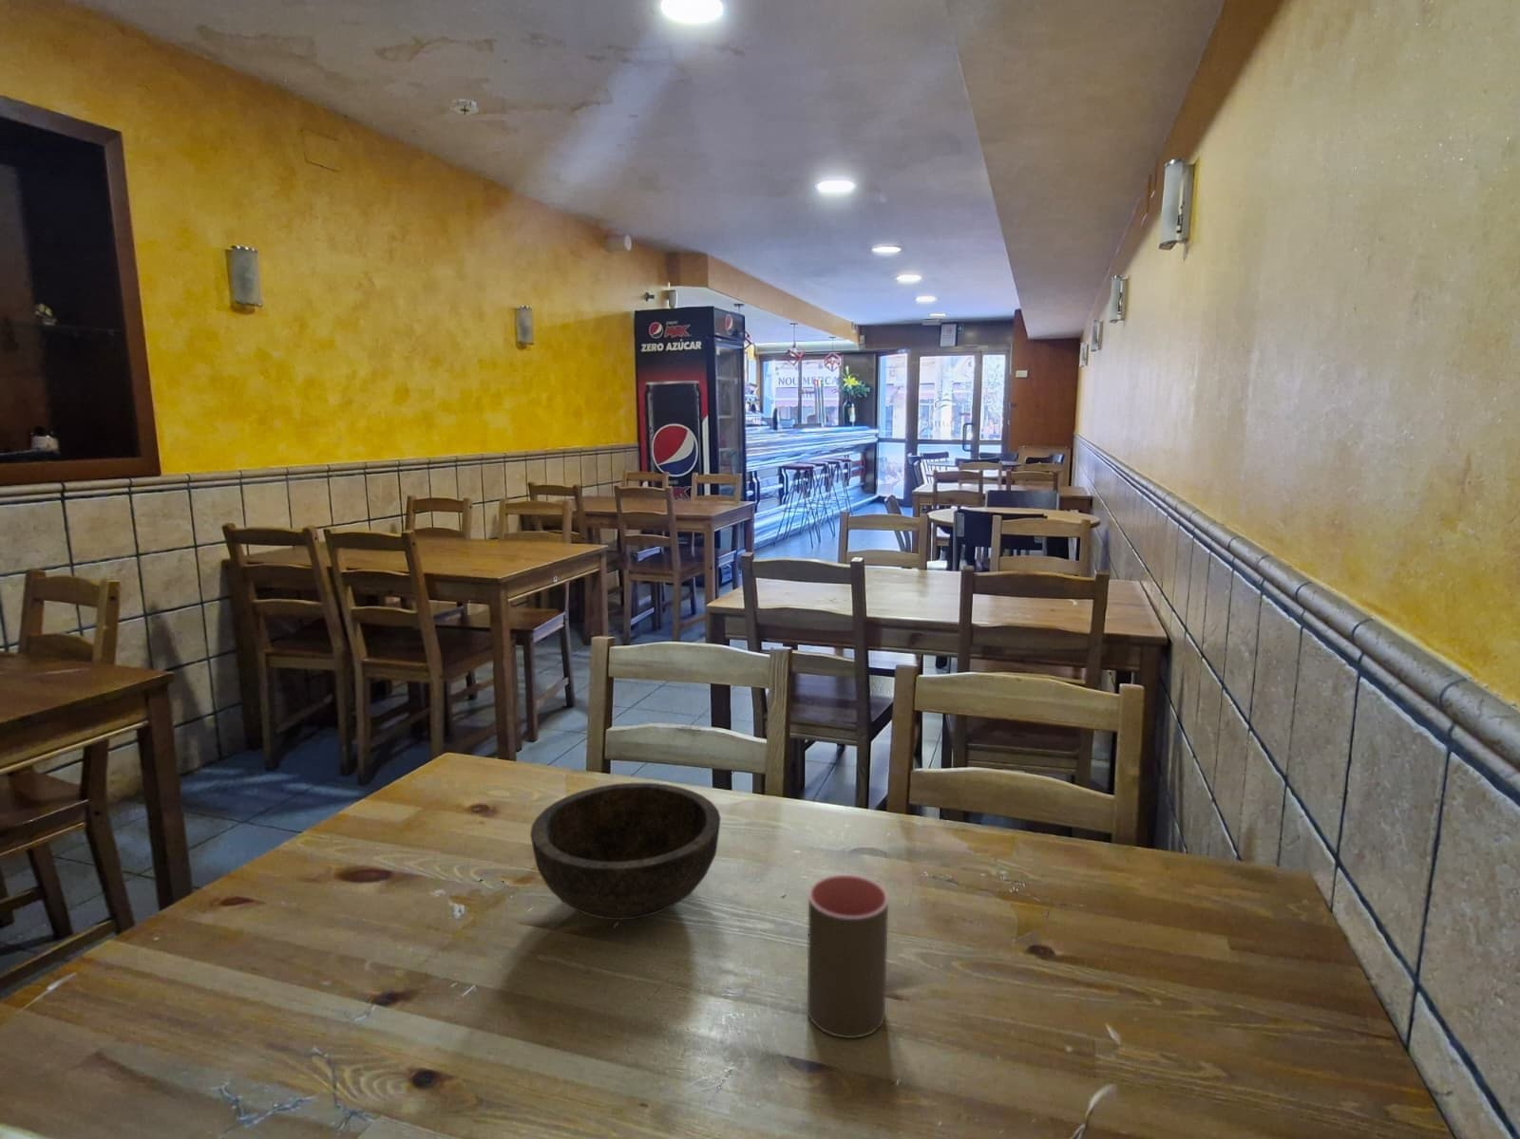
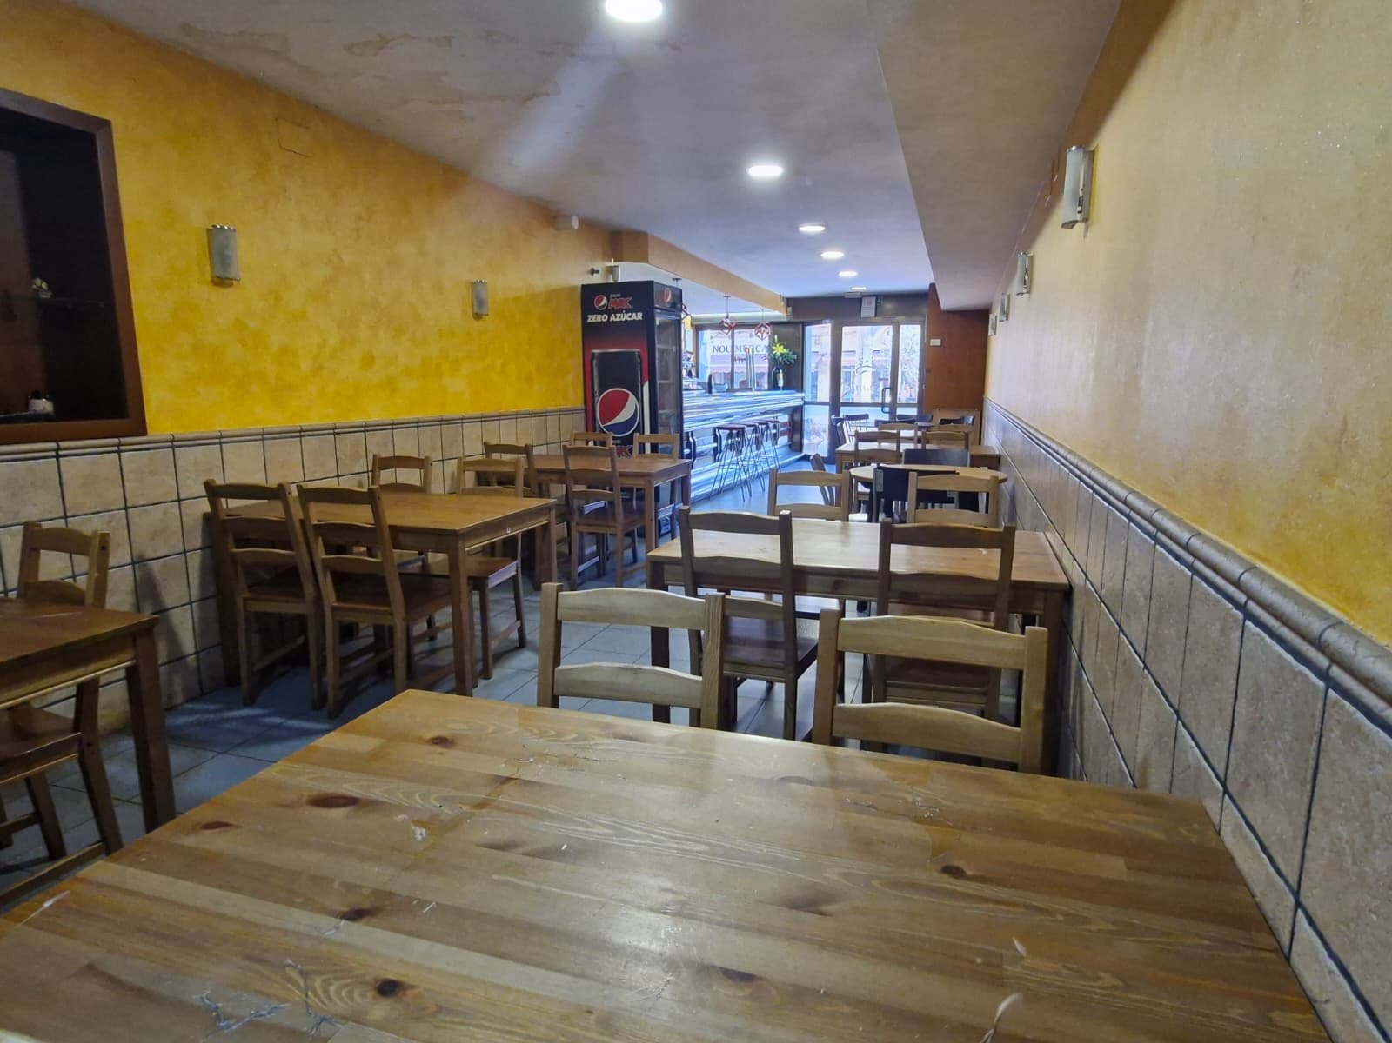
- cup [807,875,889,1040]
- bowl [529,782,722,921]
- smoke detector [449,98,480,116]
